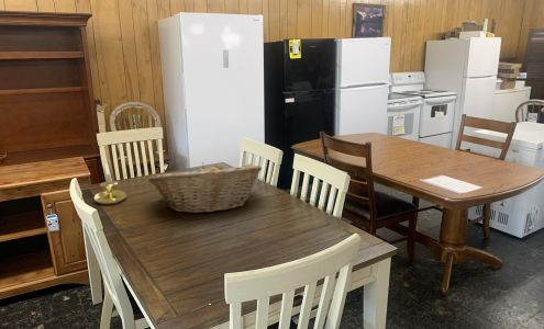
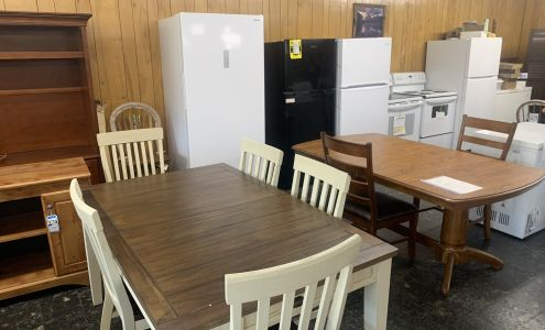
- candle holder [93,164,127,205]
- fruit basket [147,161,263,214]
